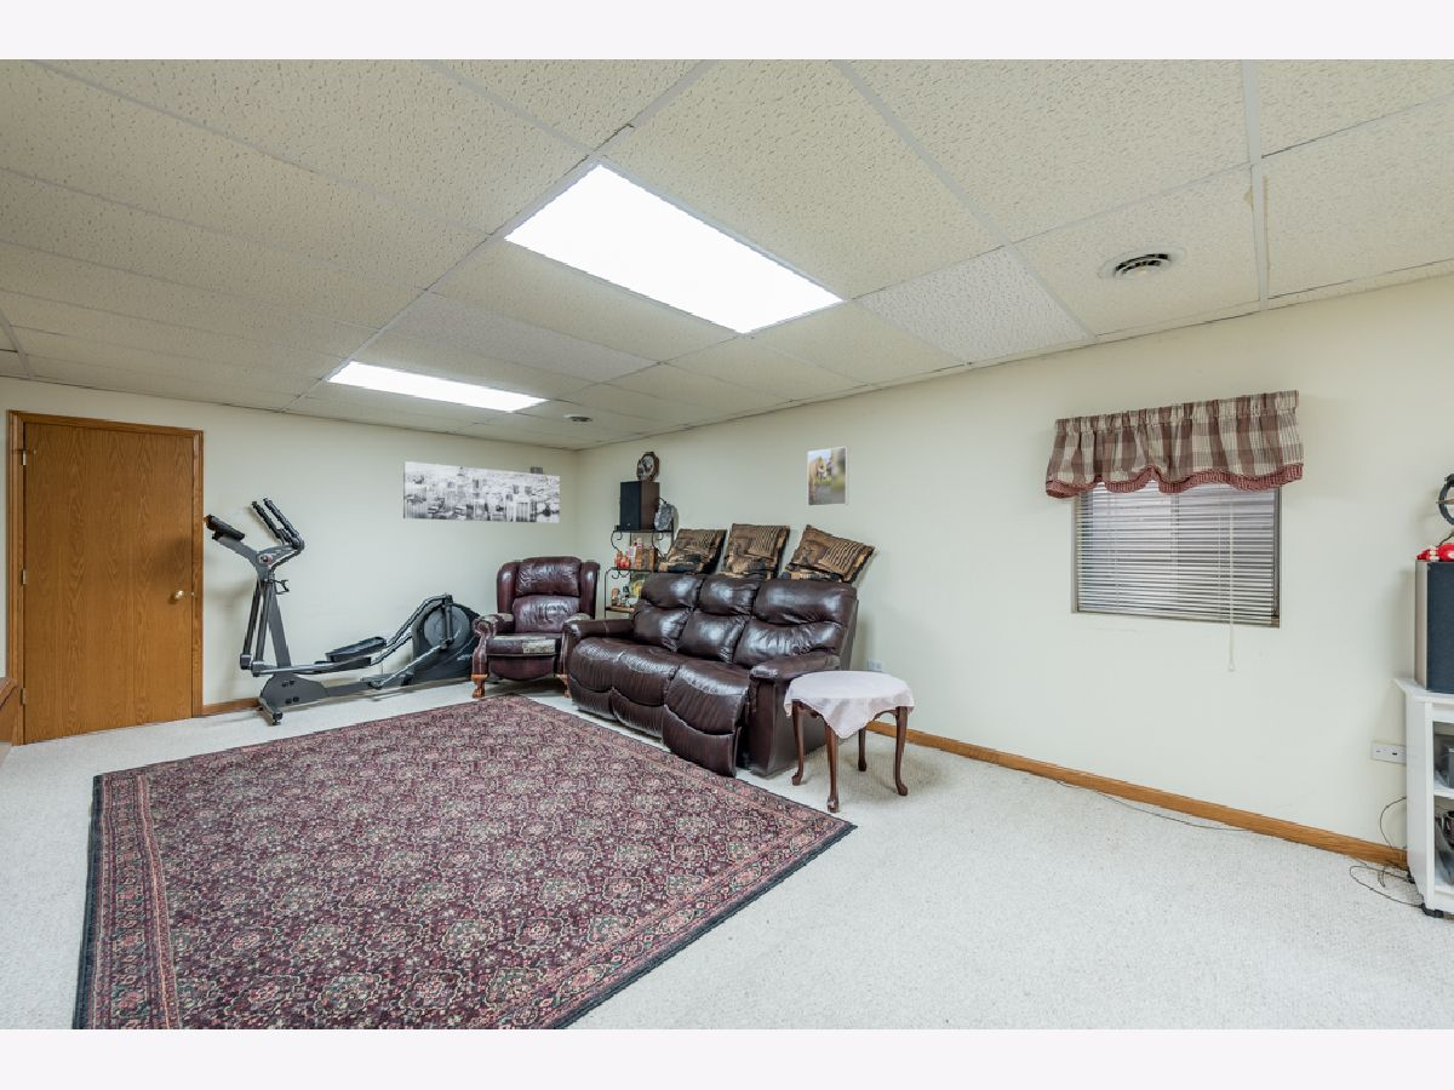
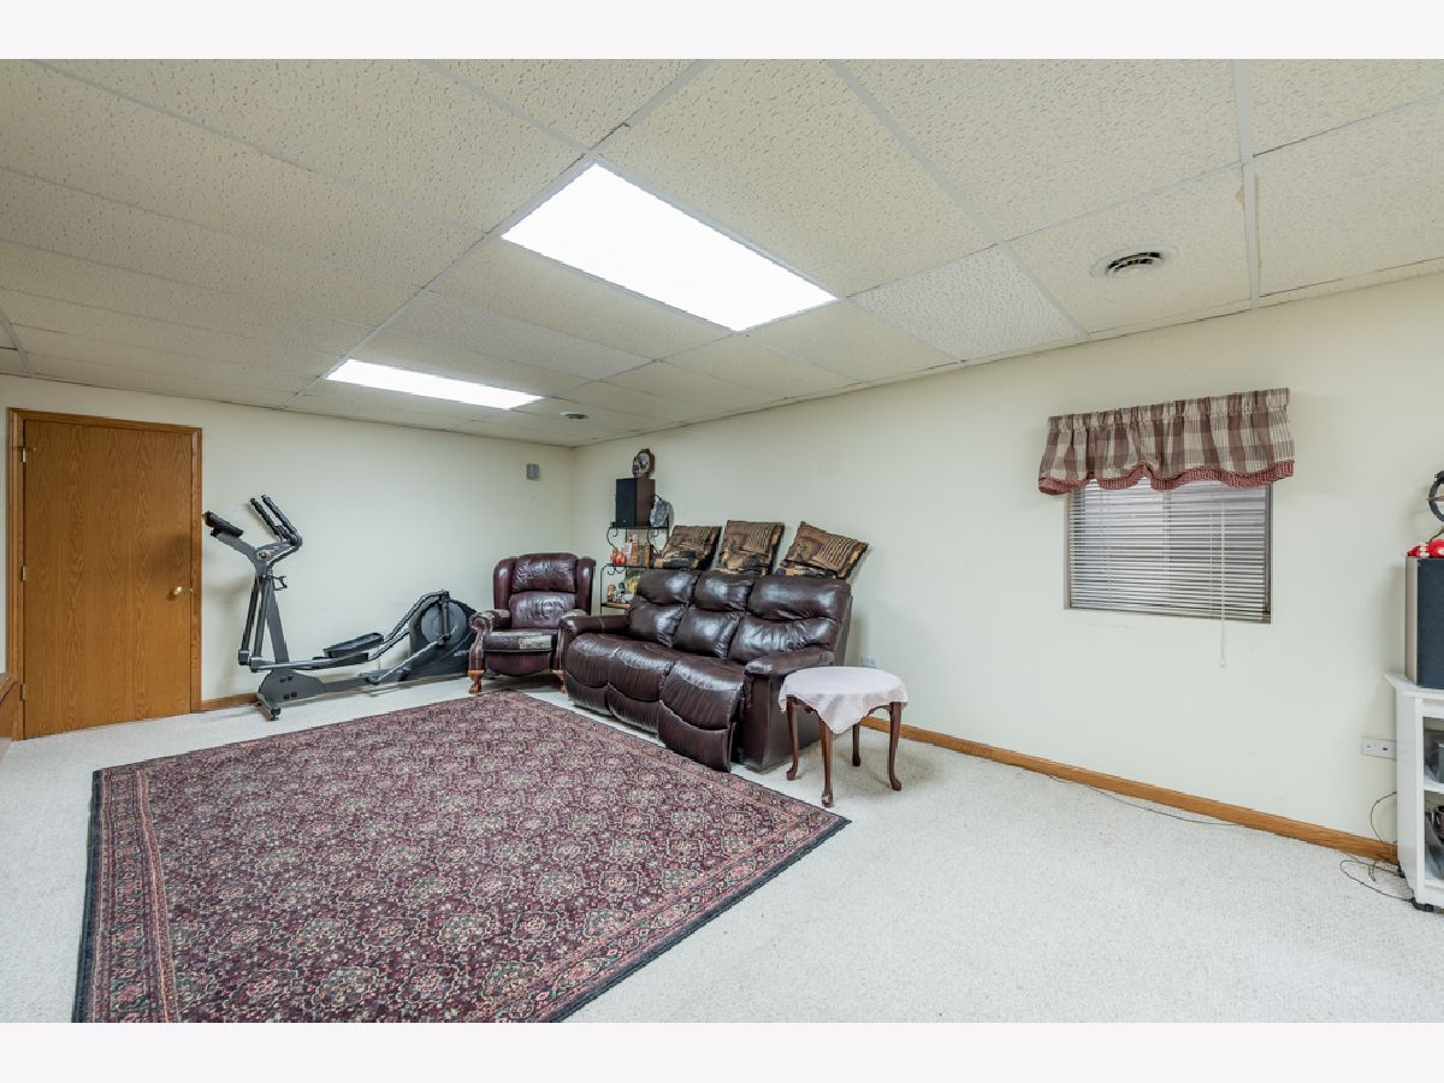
- wall art [402,460,561,524]
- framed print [807,446,849,507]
